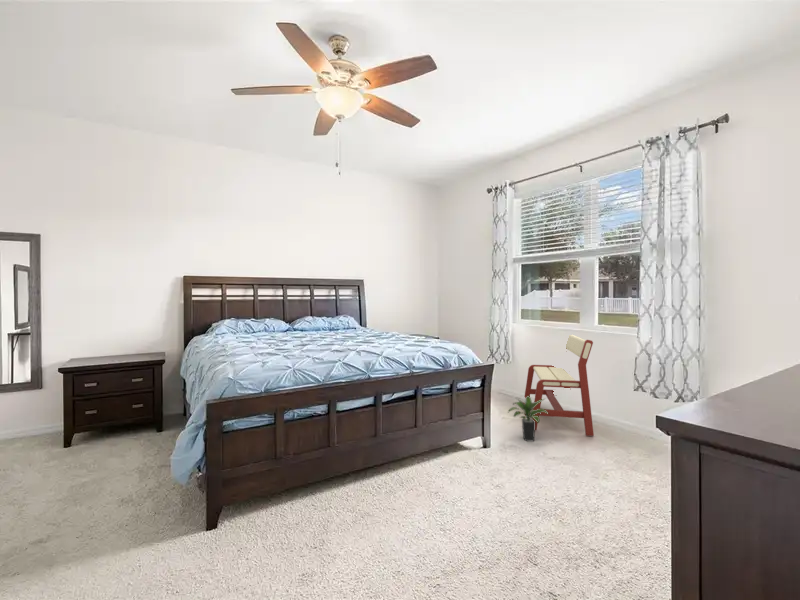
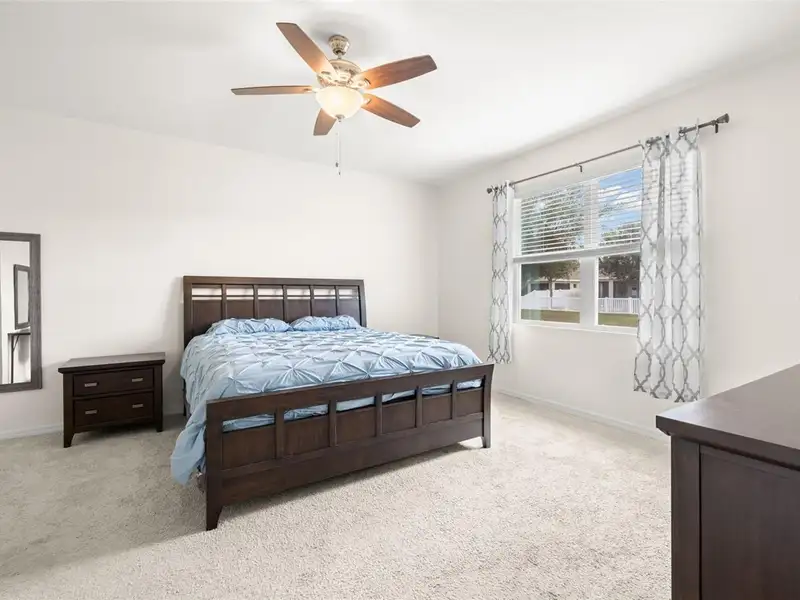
- potted plant [507,395,548,442]
- bench [523,334,595,437]
